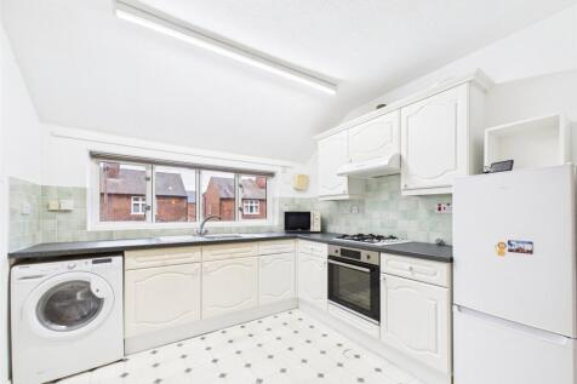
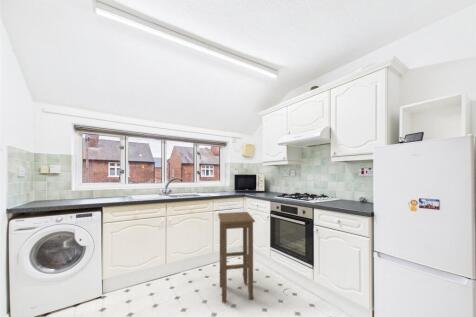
+ stool [217,211,256,304]
